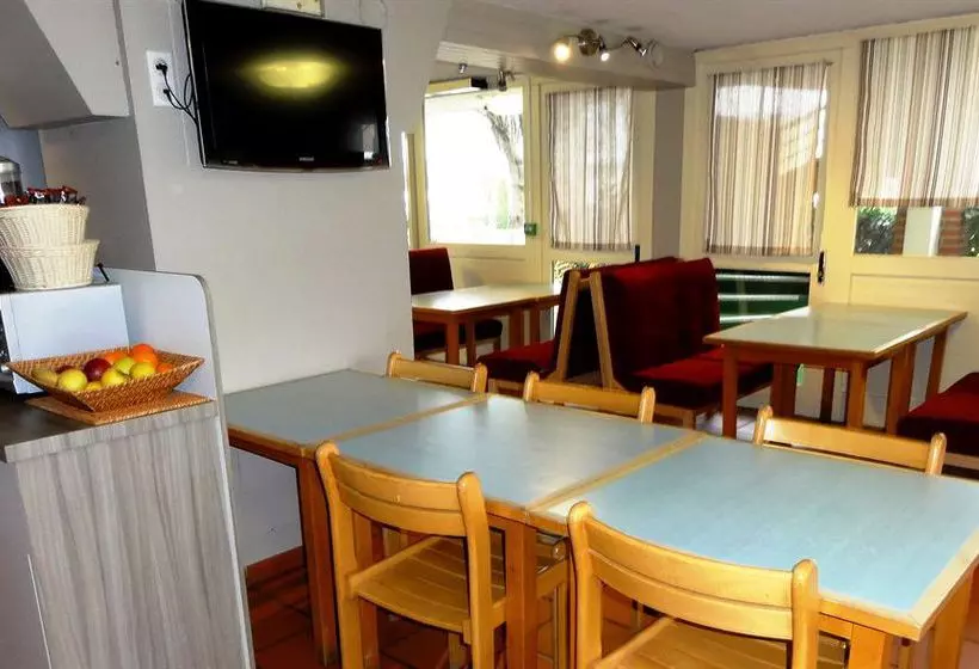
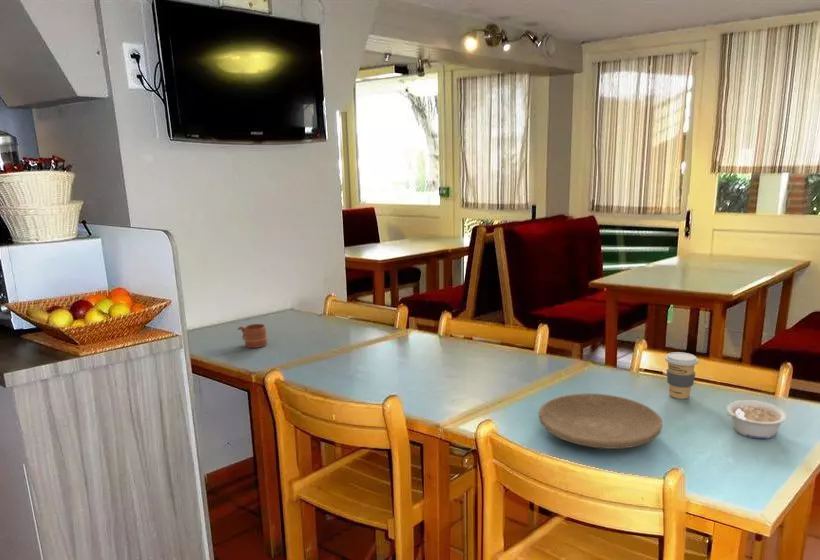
+ mug [236,323,268,349]
+ legume [724,399,788,440]
+ plate [537,392,664,450]
+ coffee cup [664,351,700,400]
